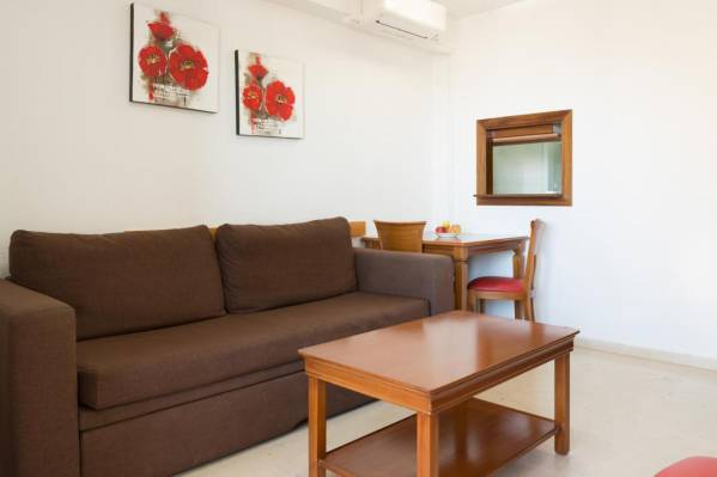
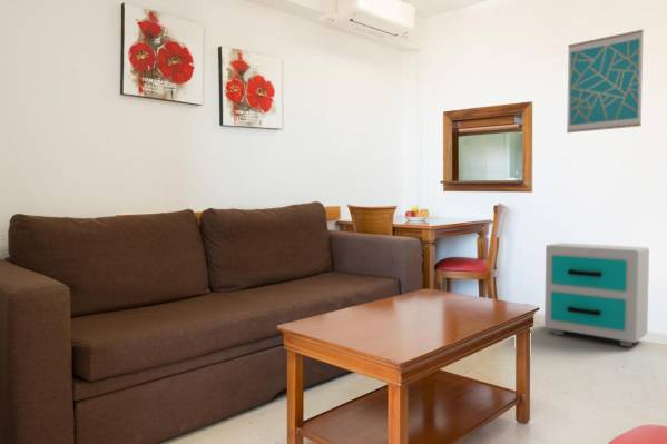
+ wall art [566,29,645,134]
+ nightstand [543,241,650,348]
